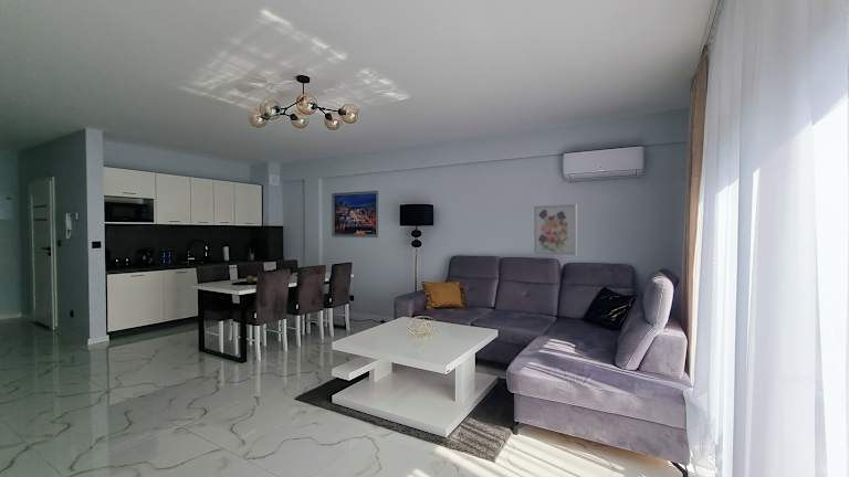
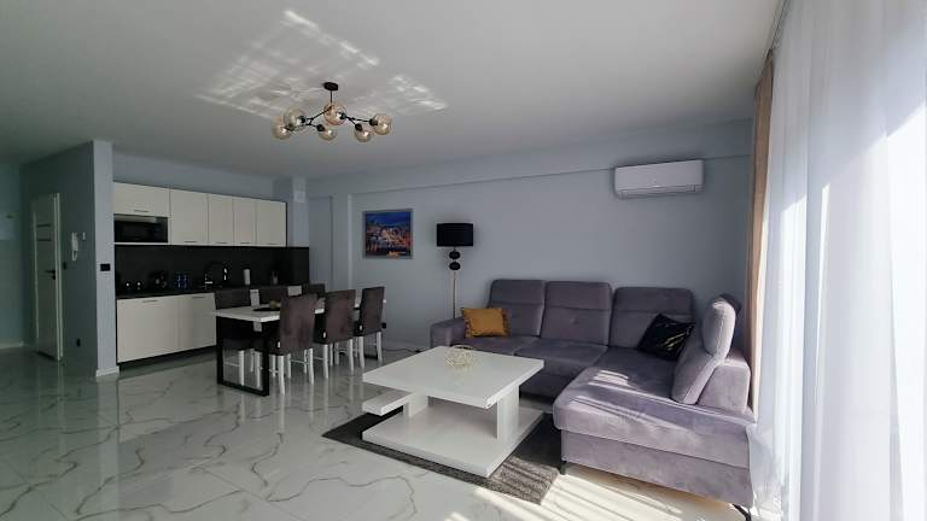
- wall art [533,203,578,256]
